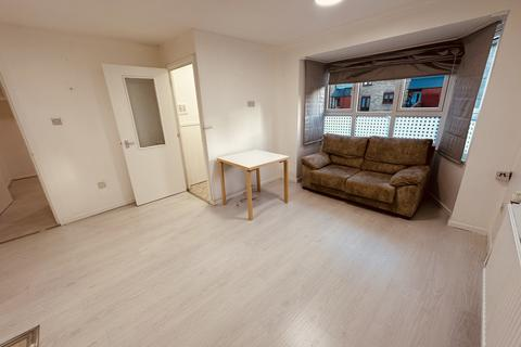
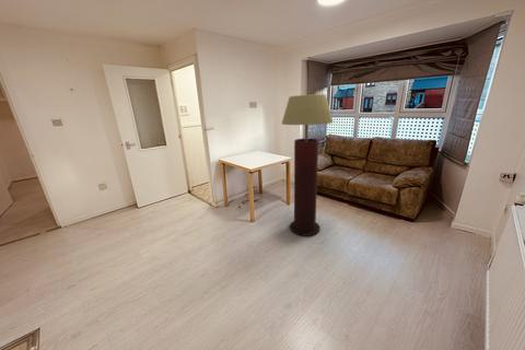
+ floor lamp [281,93,335,237]
